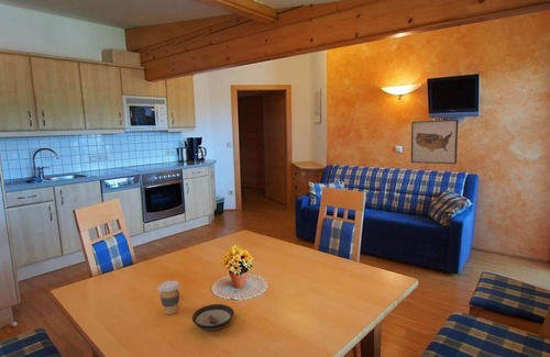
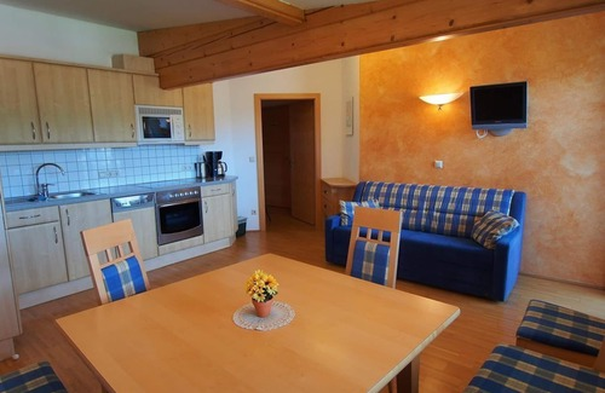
- wall art [410,119,459,165]
- coffee cup [157,280,182,315]
- saucer [191,303,235,331]
